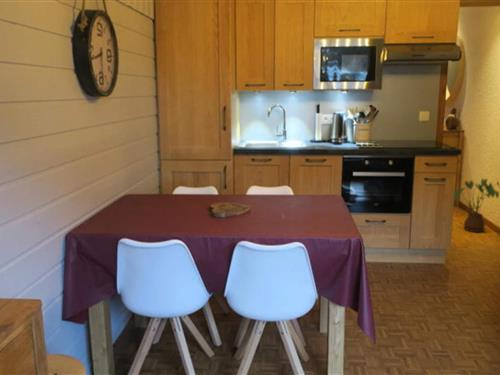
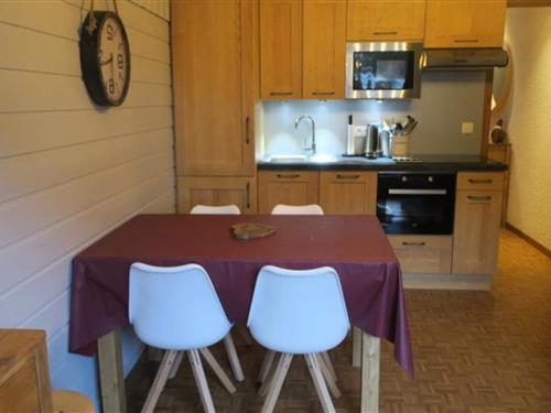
- house plant [454,177,500,233]
